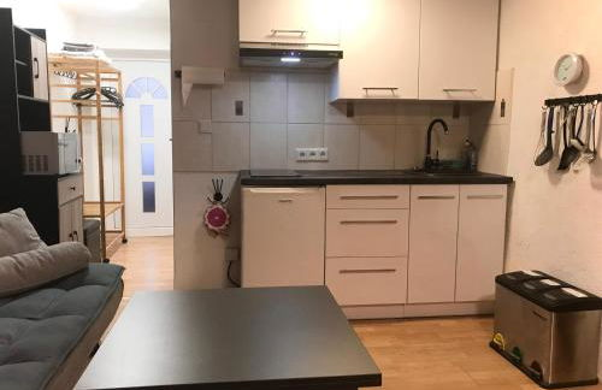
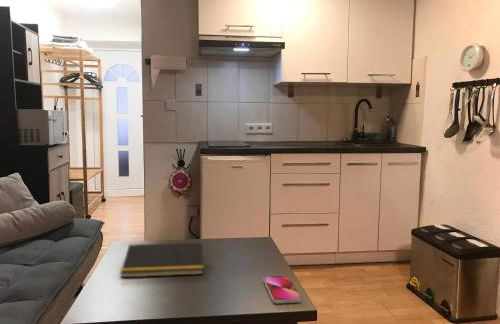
+ smartphone [263,275,303,304]
+ notepad [120,242,204,278]
